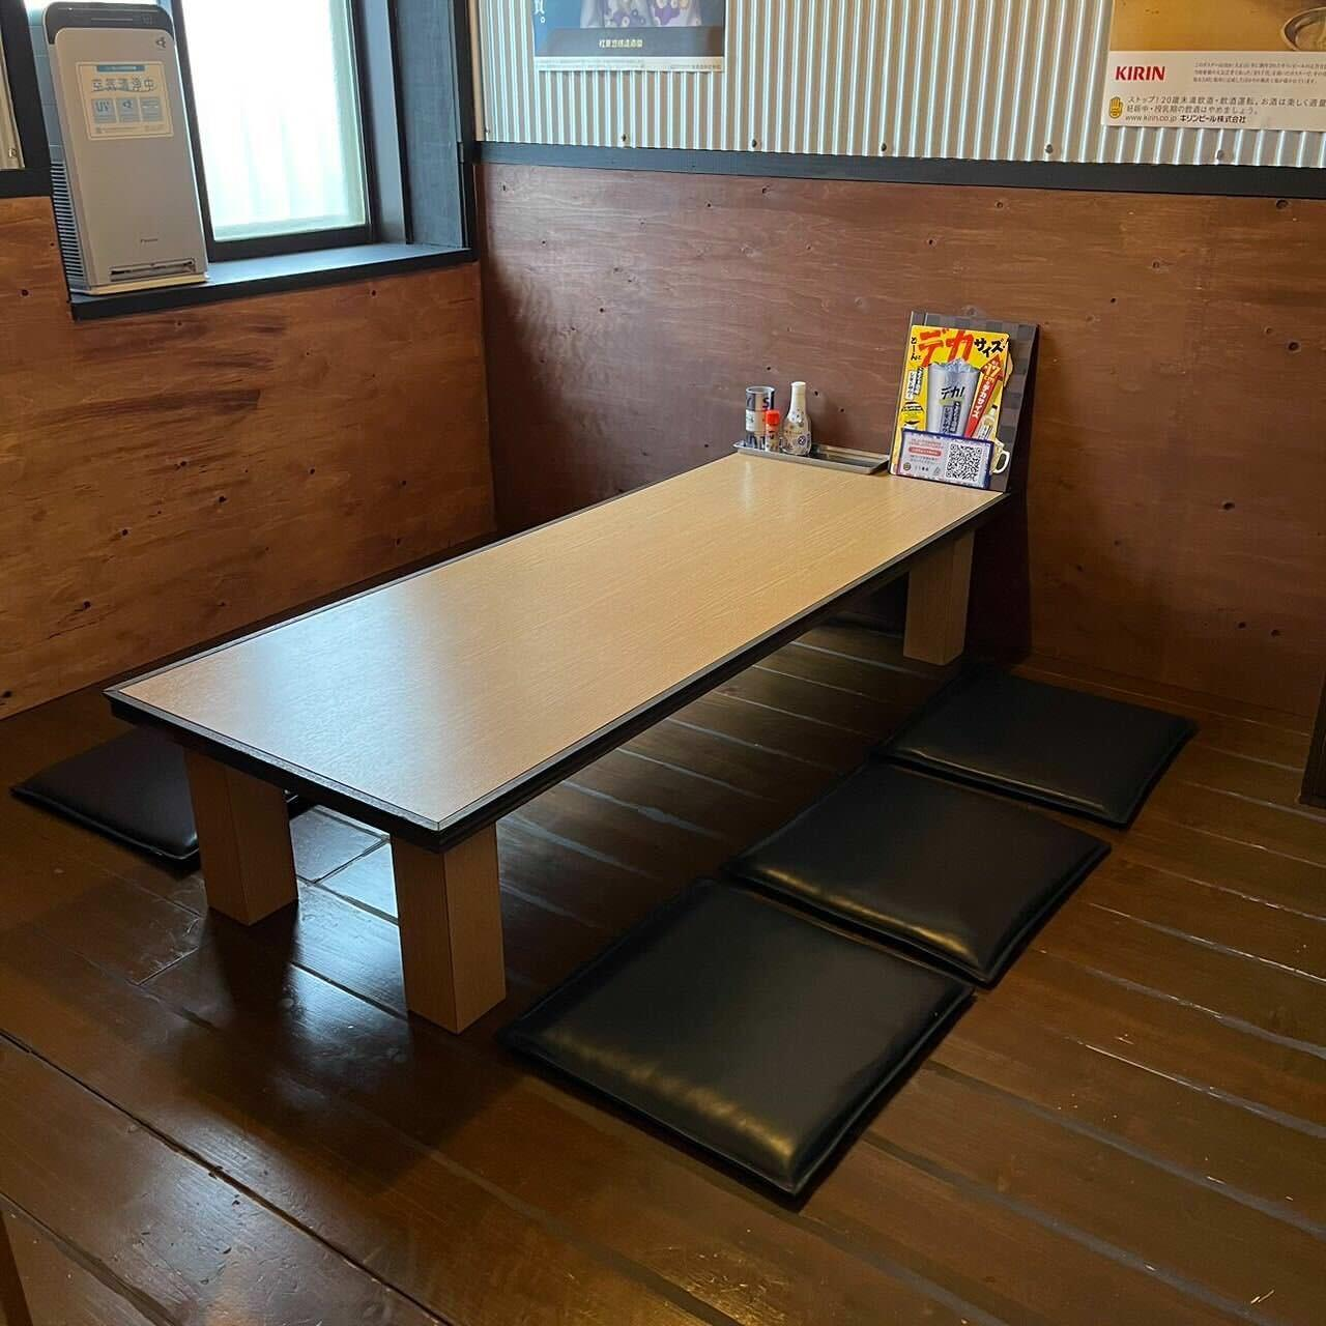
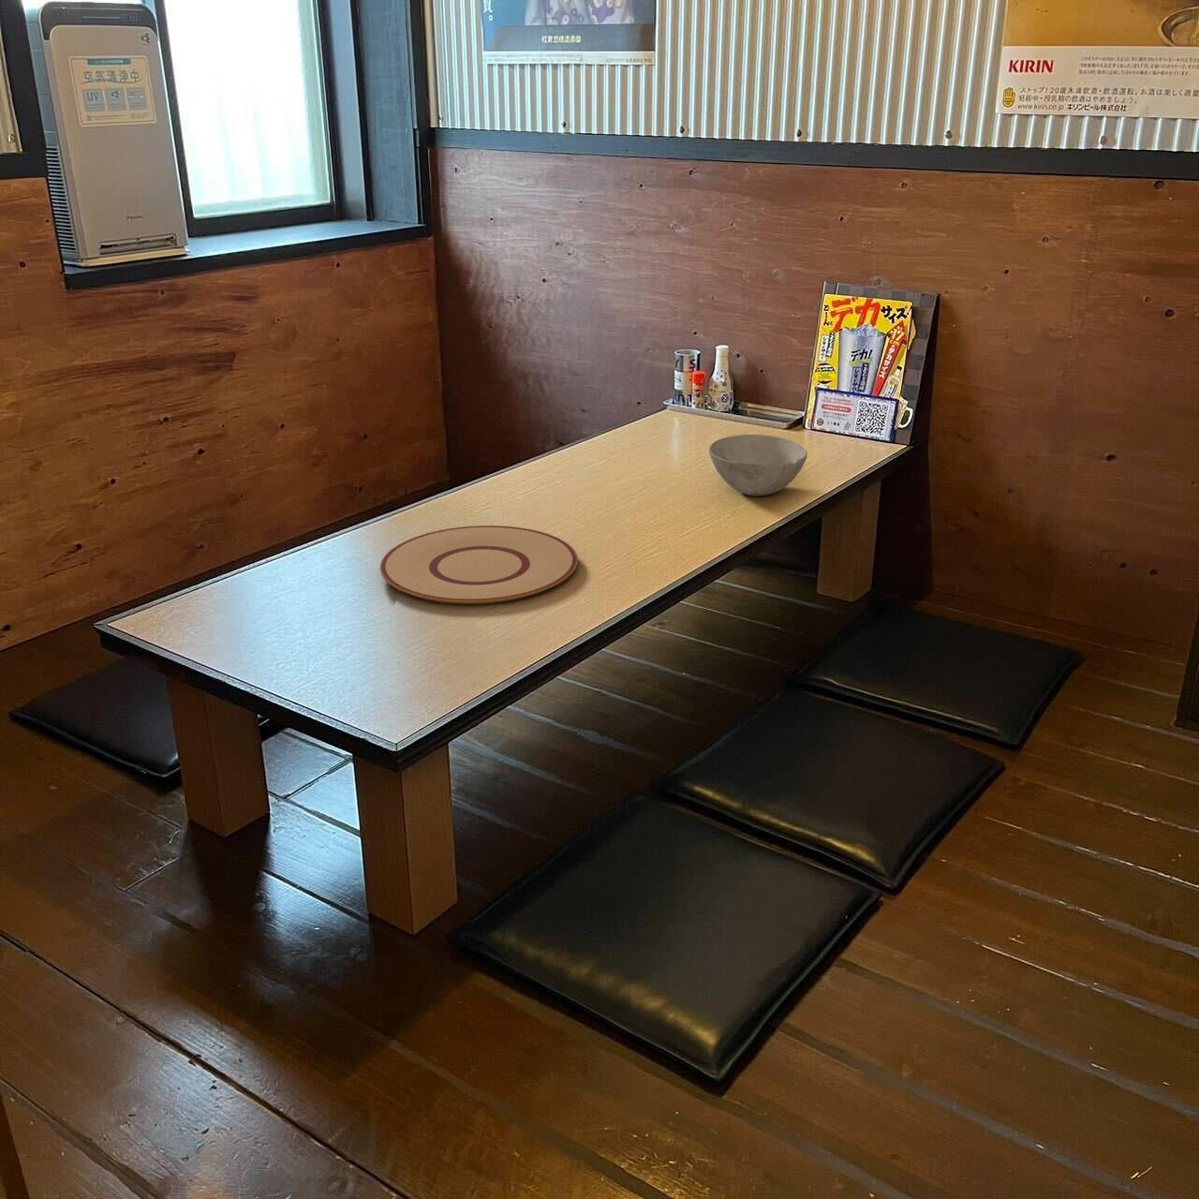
+ bowl [708,434,808,497]
+ plate [380,525,579,605]
